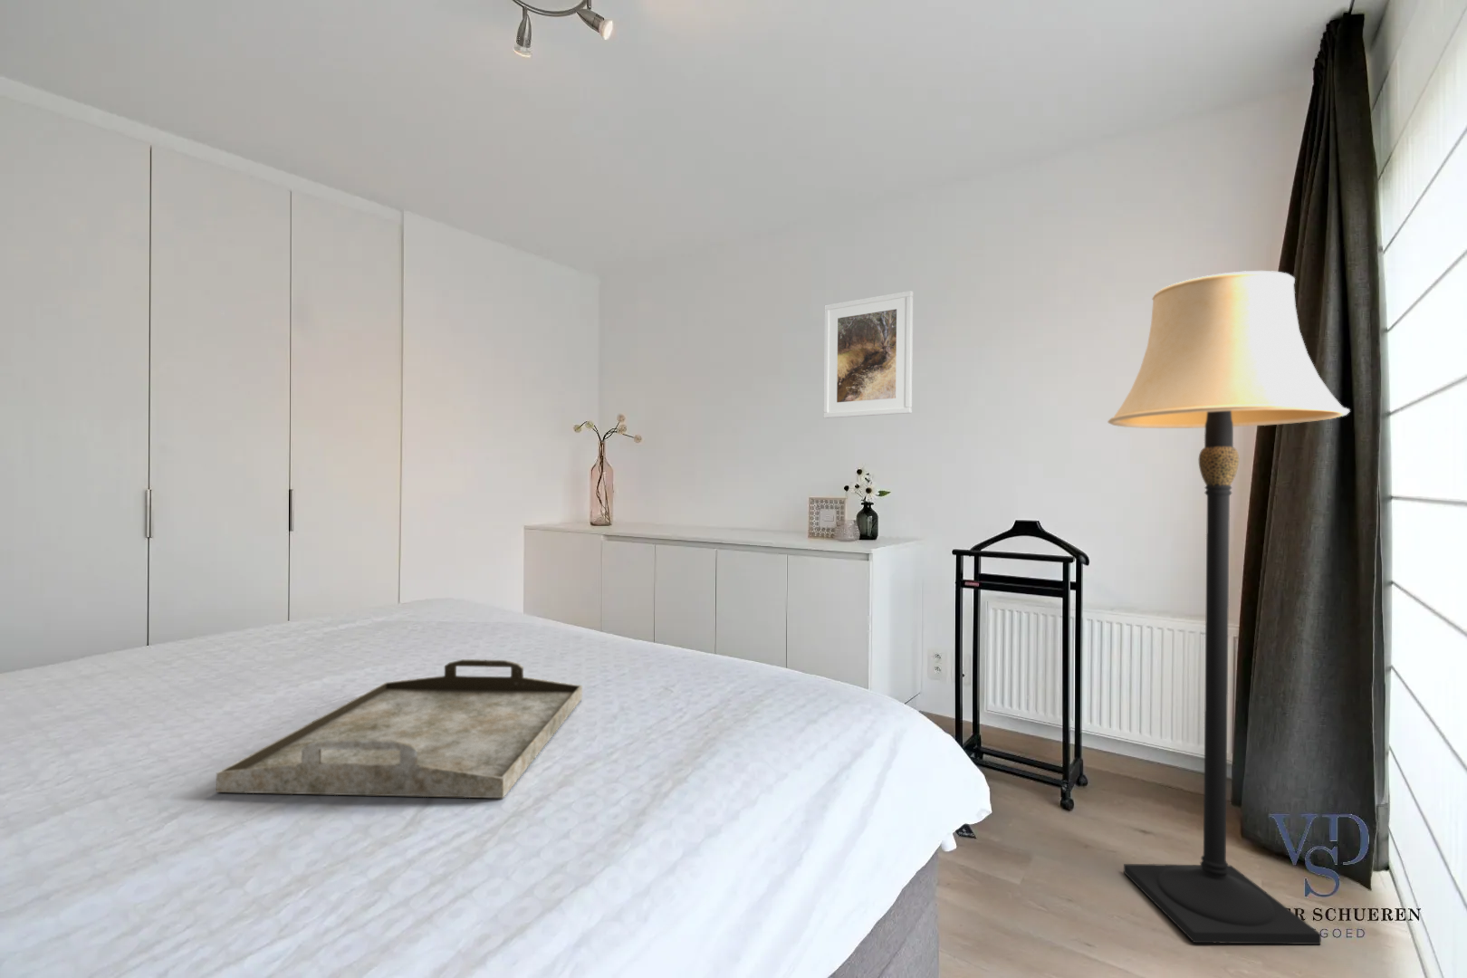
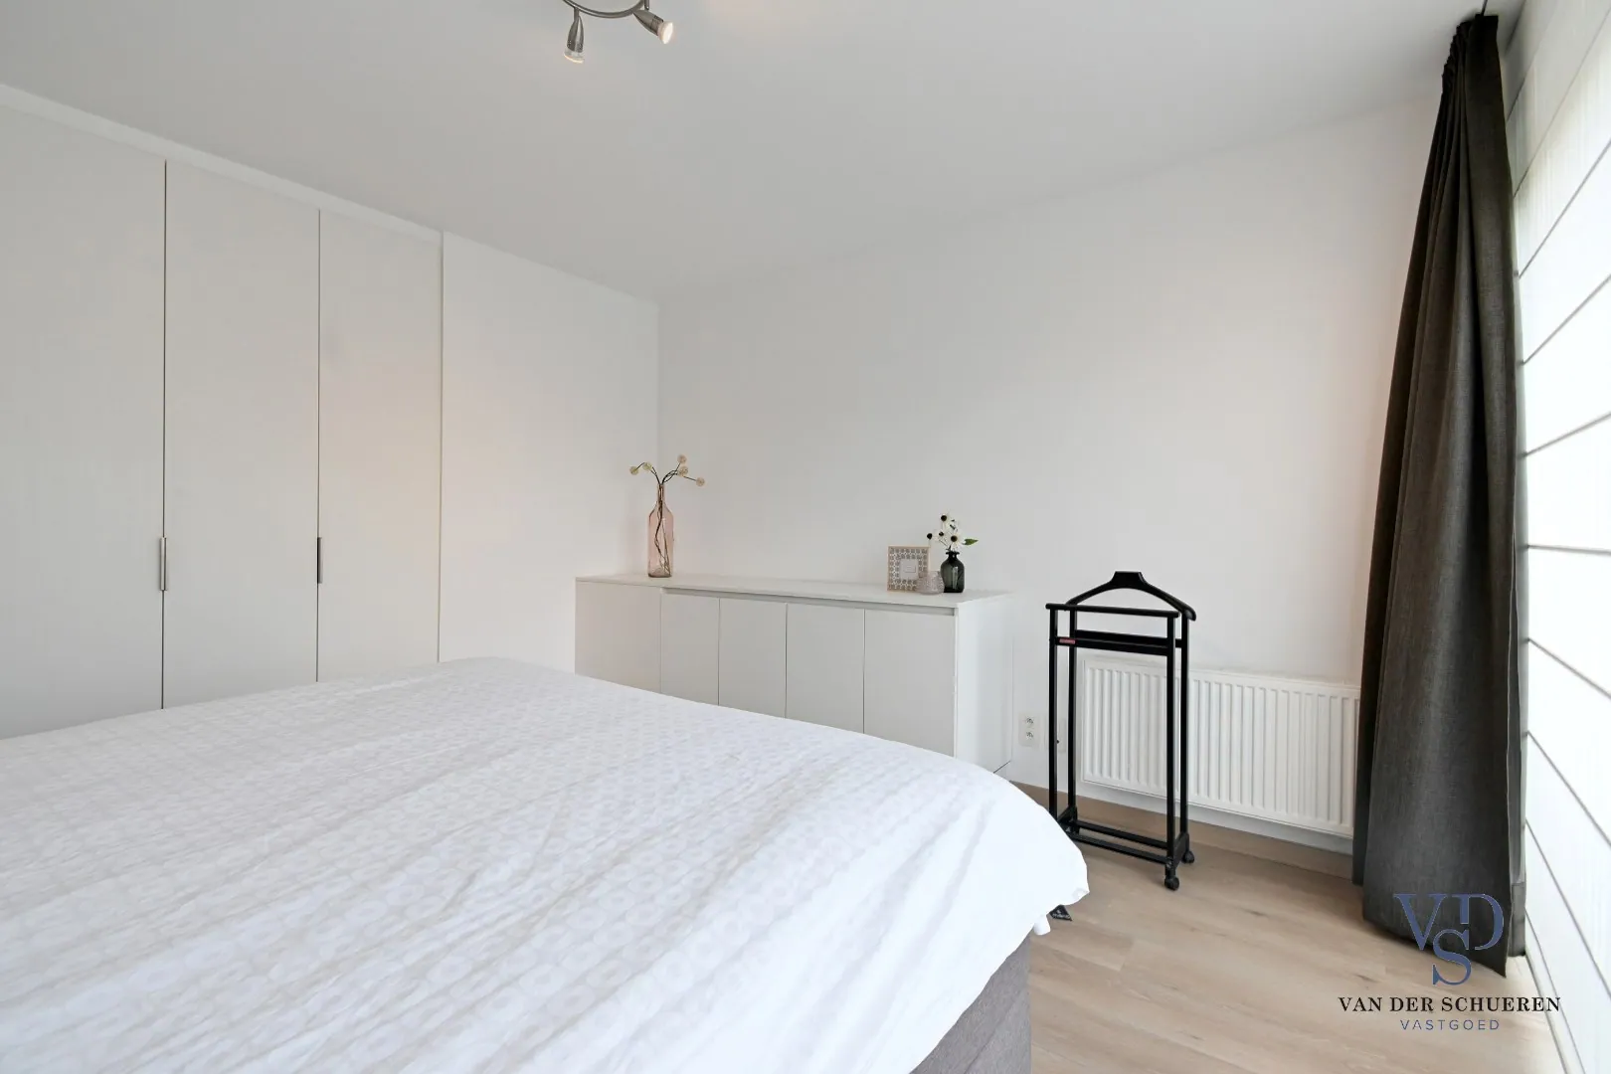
- lamp [1107,270,1351,945]
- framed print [822,289,914,419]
- serving tray [215,658,583,799]
